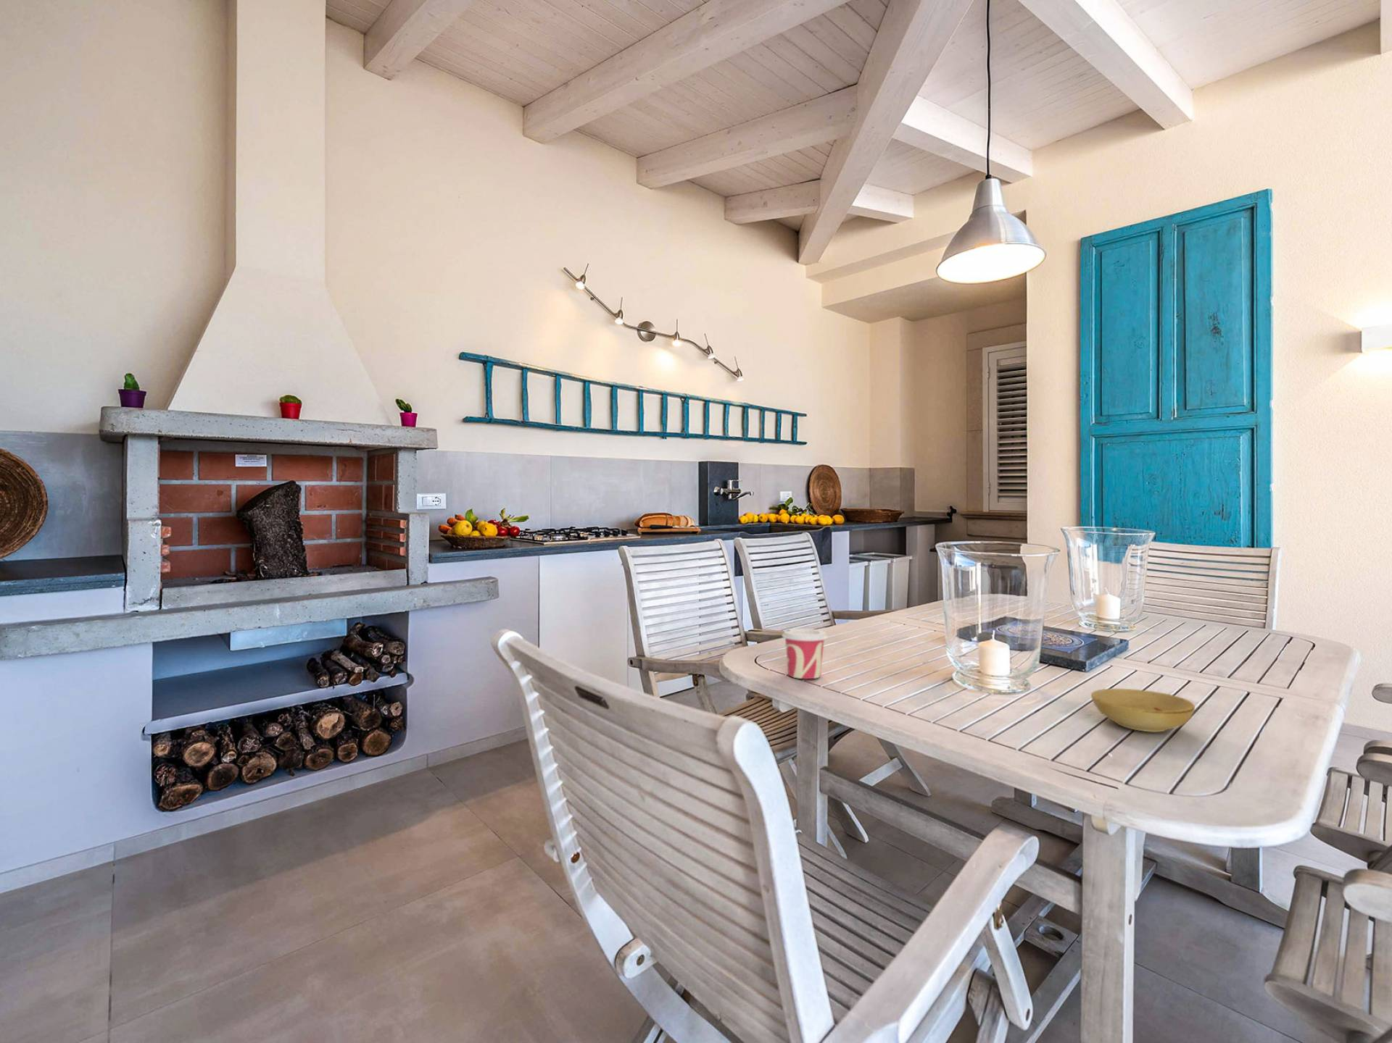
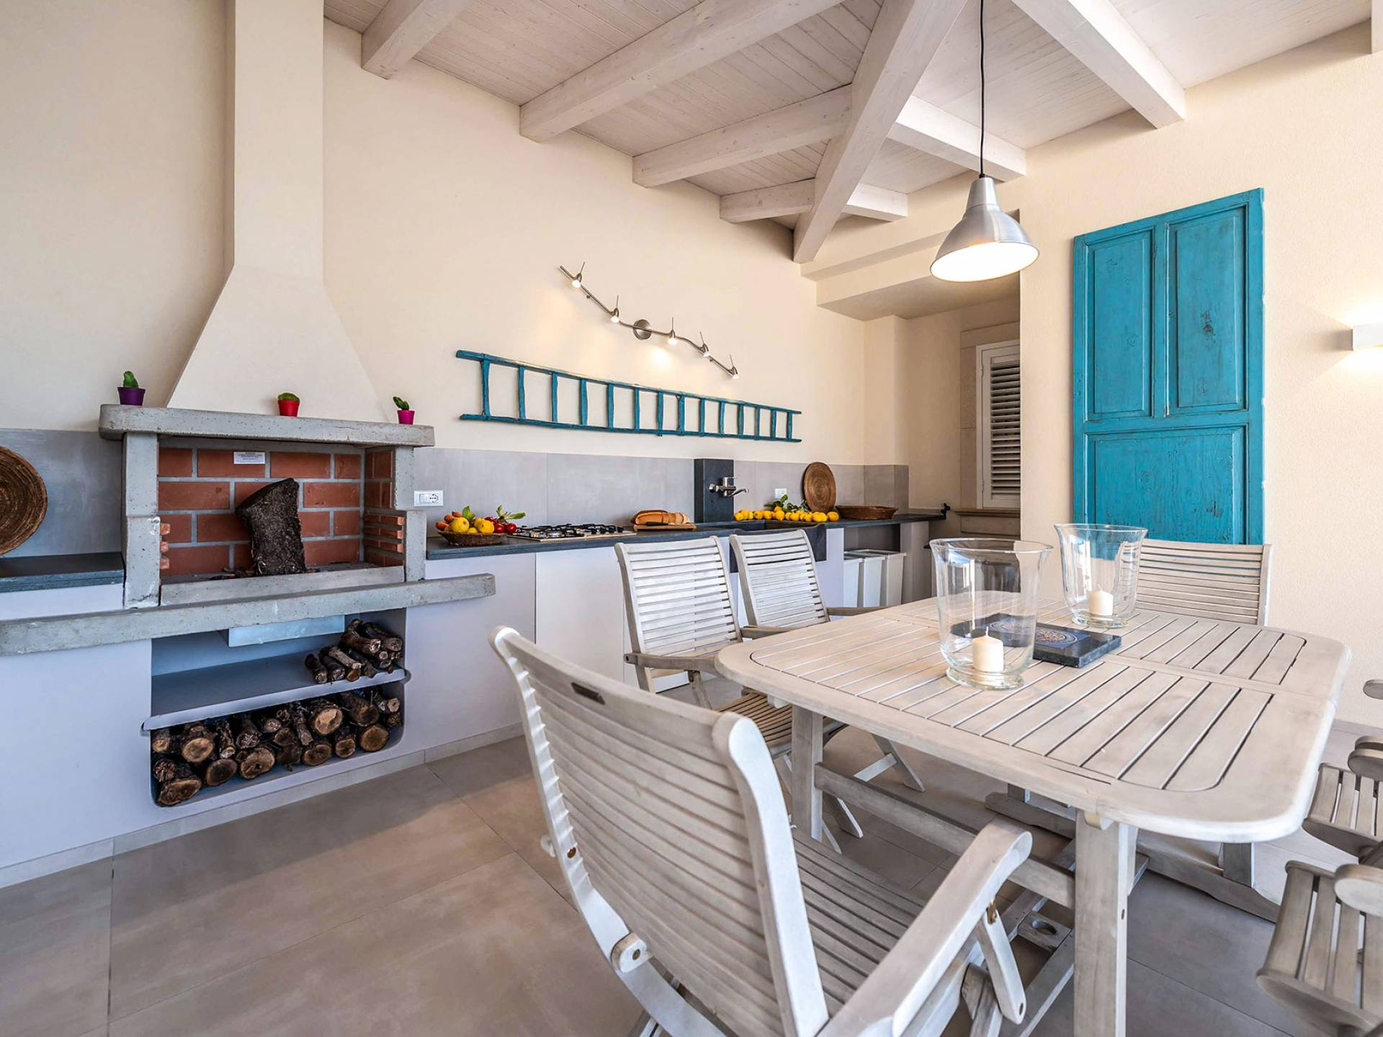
- bowl [1091,688,1196,733]
- cup [781,628,828,679]
